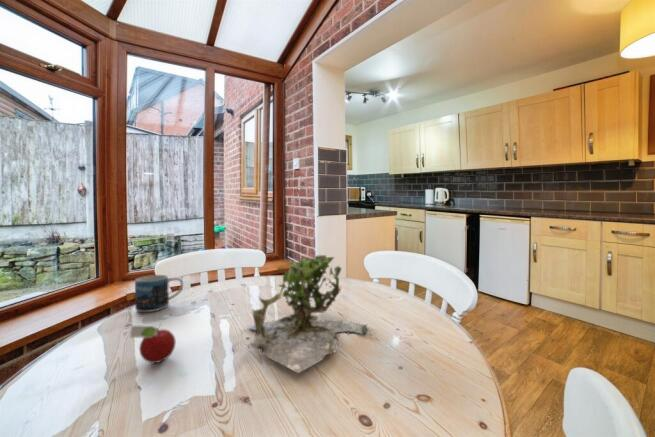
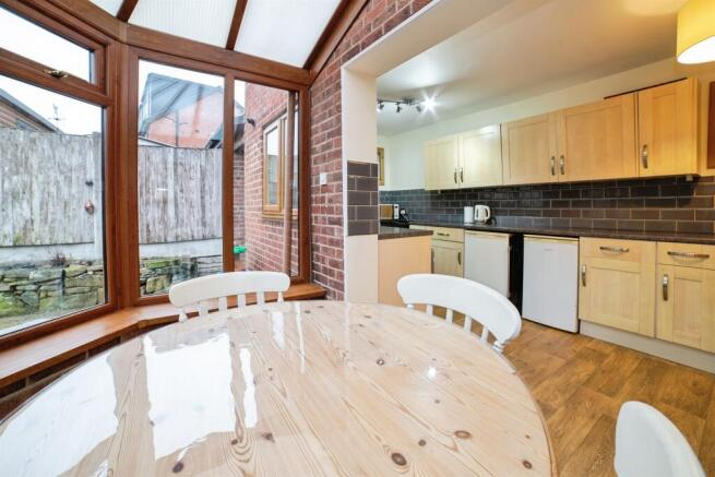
- plant [246,254,368,374]
- fruit [129,323,177,364]
- mug [134,274,184,313]
